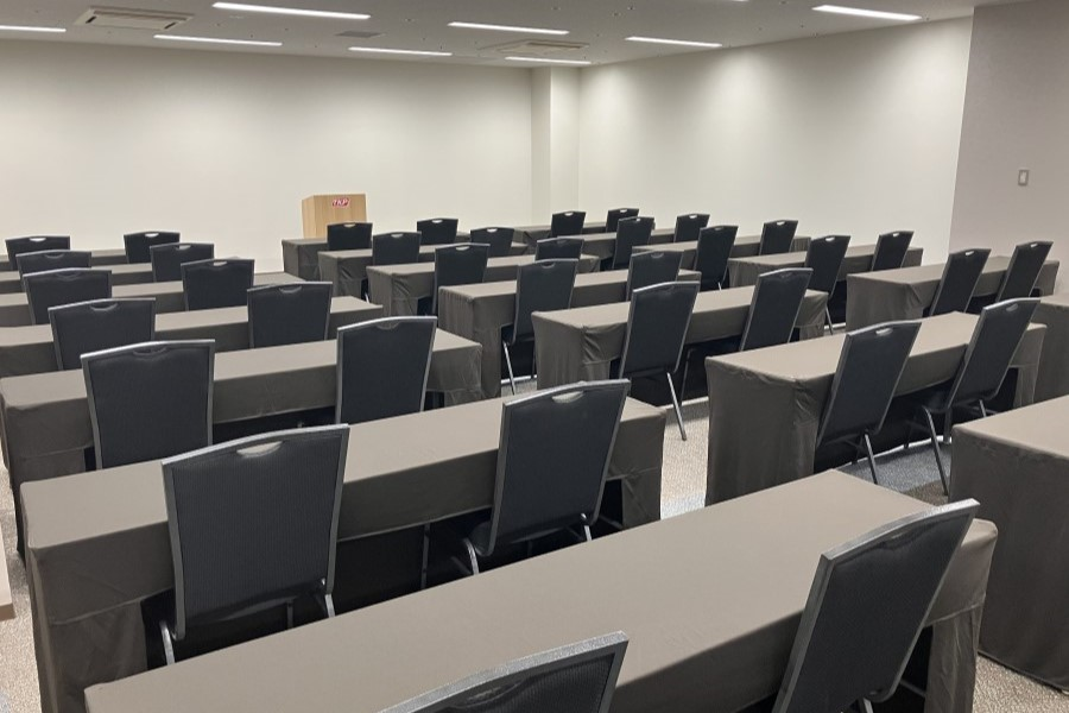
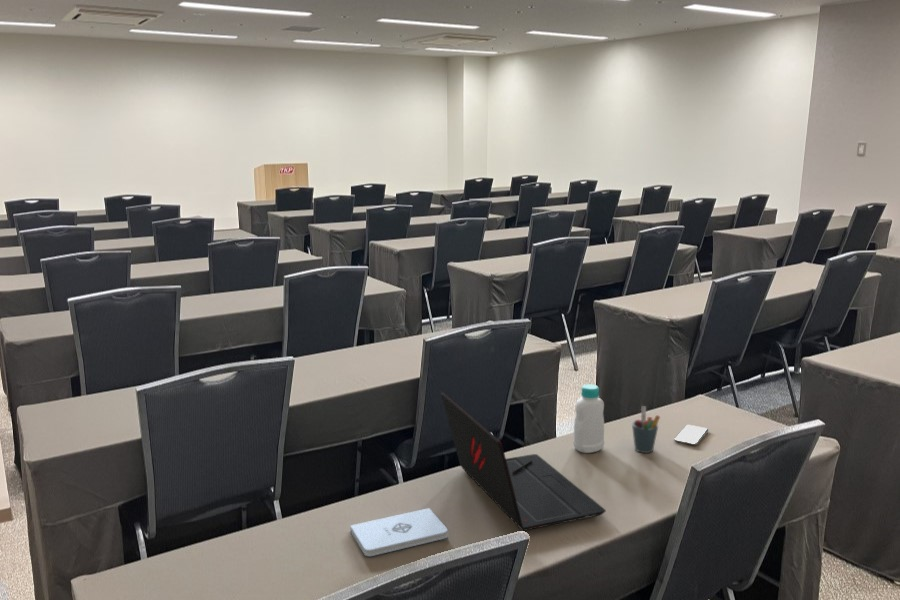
+ laptop [440,391,607,532]
+ notepad [349,507,448,557]
+ pen holder [631,405,661,454]
+ smartphone [673,424,709,446]
+ bottle [572,383,605,454]
